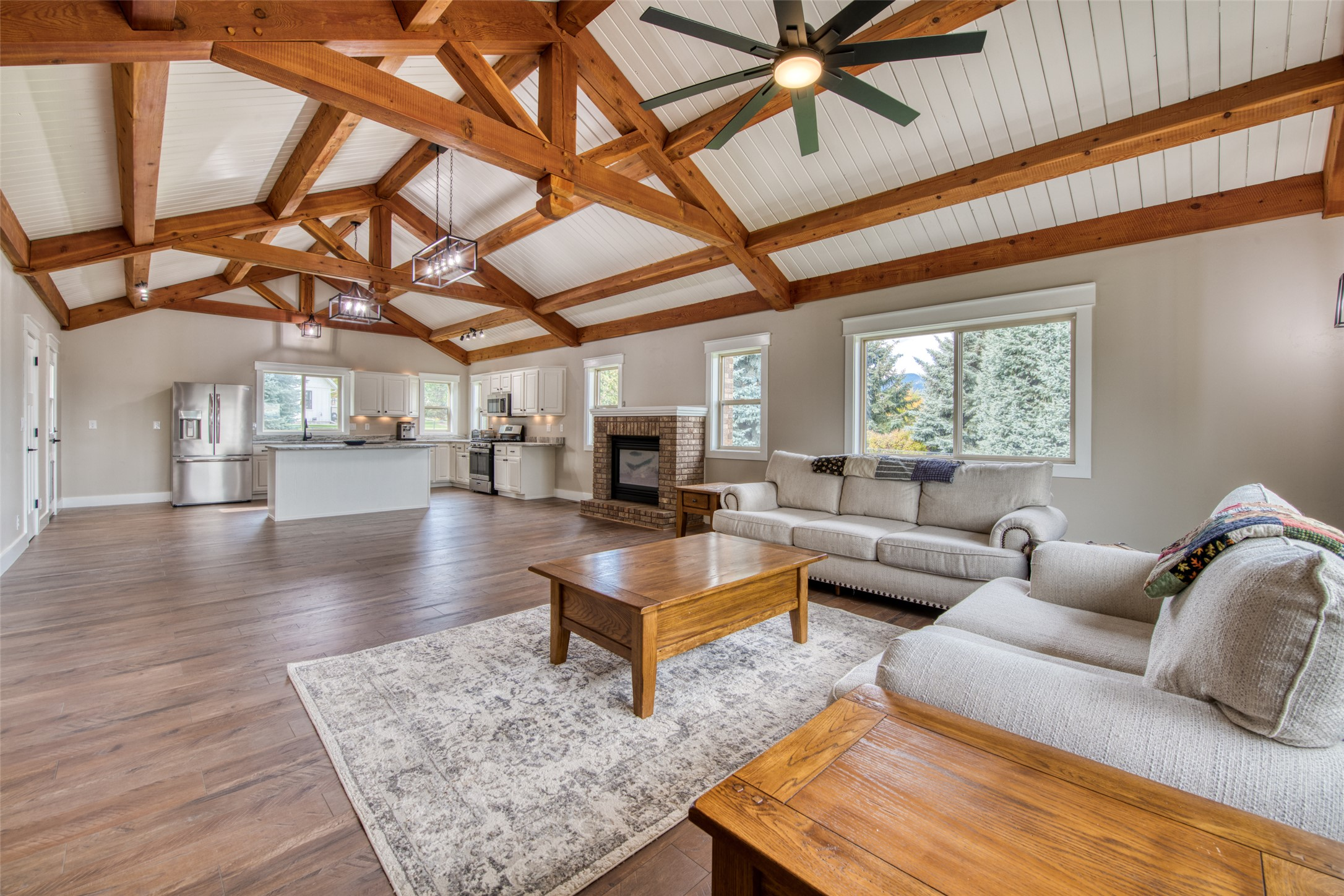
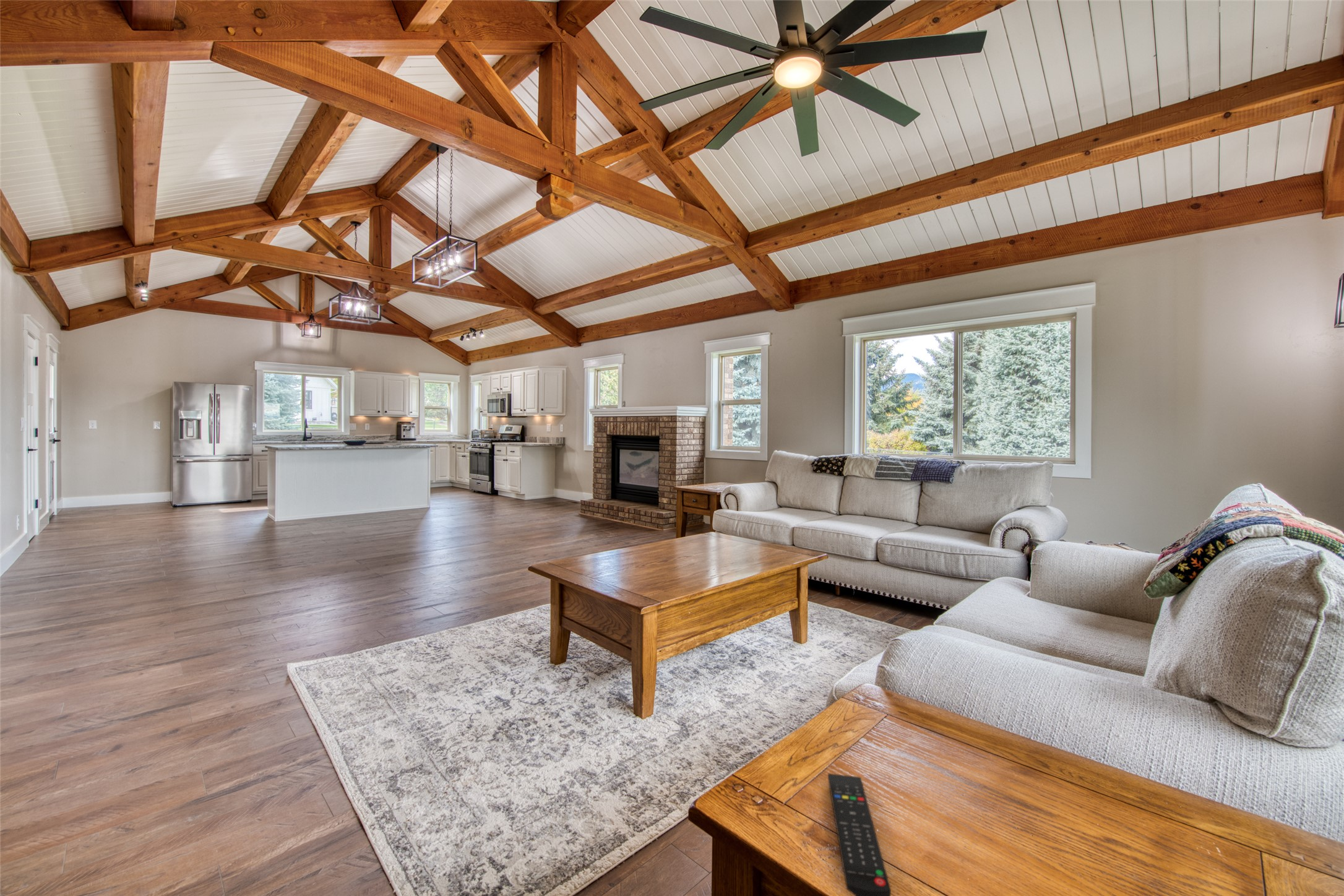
+ remote control [827,773,892,896]
